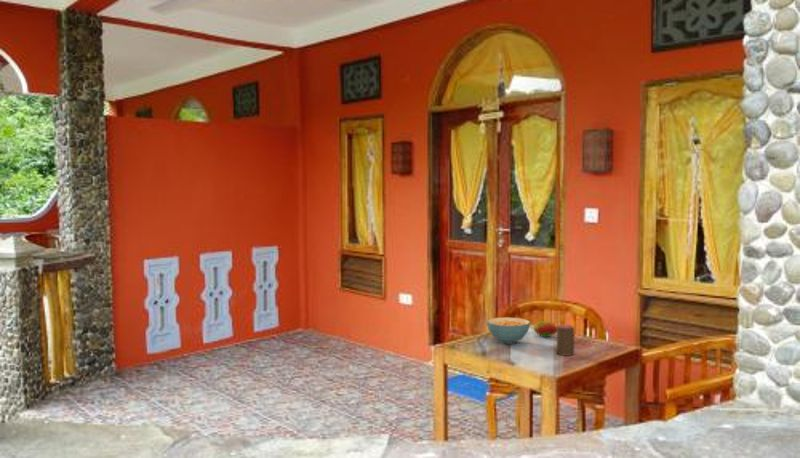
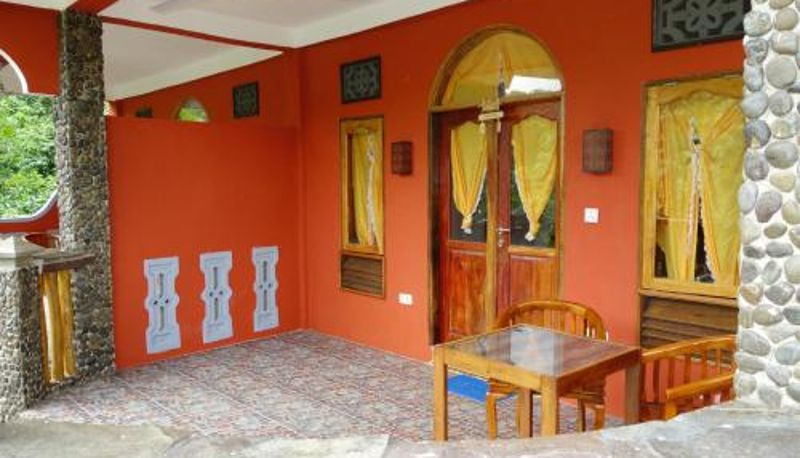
- fruit [533,320,557,338]
- cereal bowl [486,316,531,345]
- cup [556,324,575,357]
